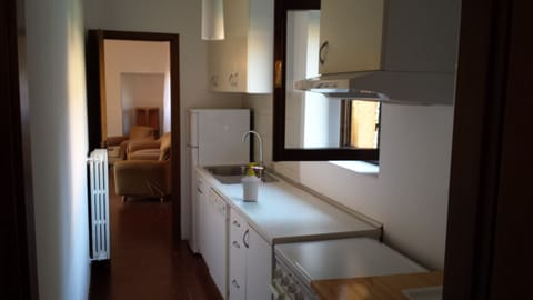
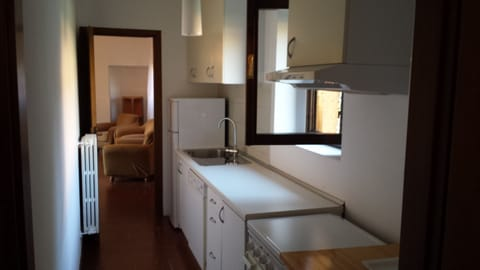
- soap bottle [240,161,261,202]
